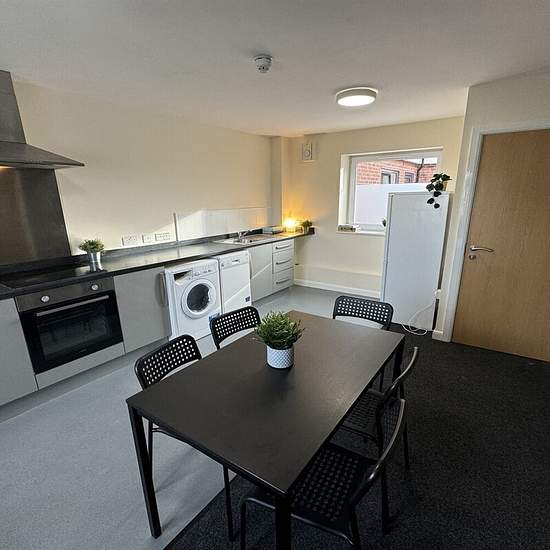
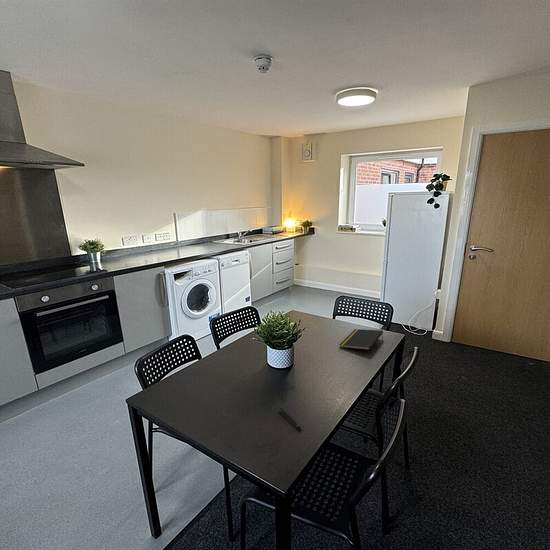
+ notepad [338,328,384,351]
+ pen [278,405,303,431]
